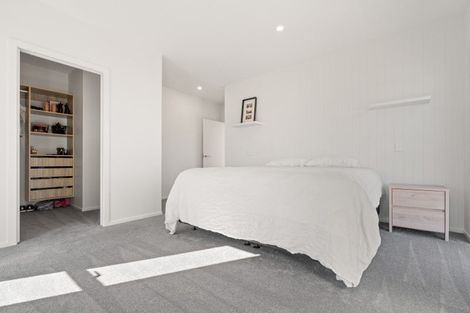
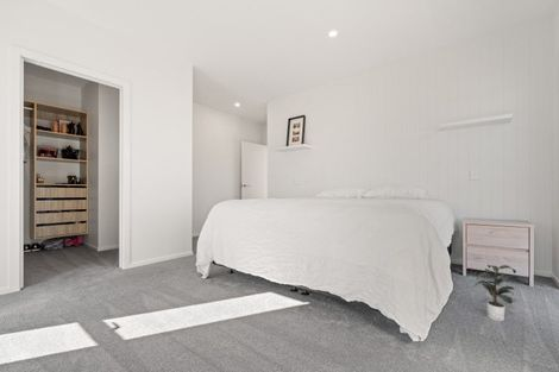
+ potted plant [472,264,517,322]
